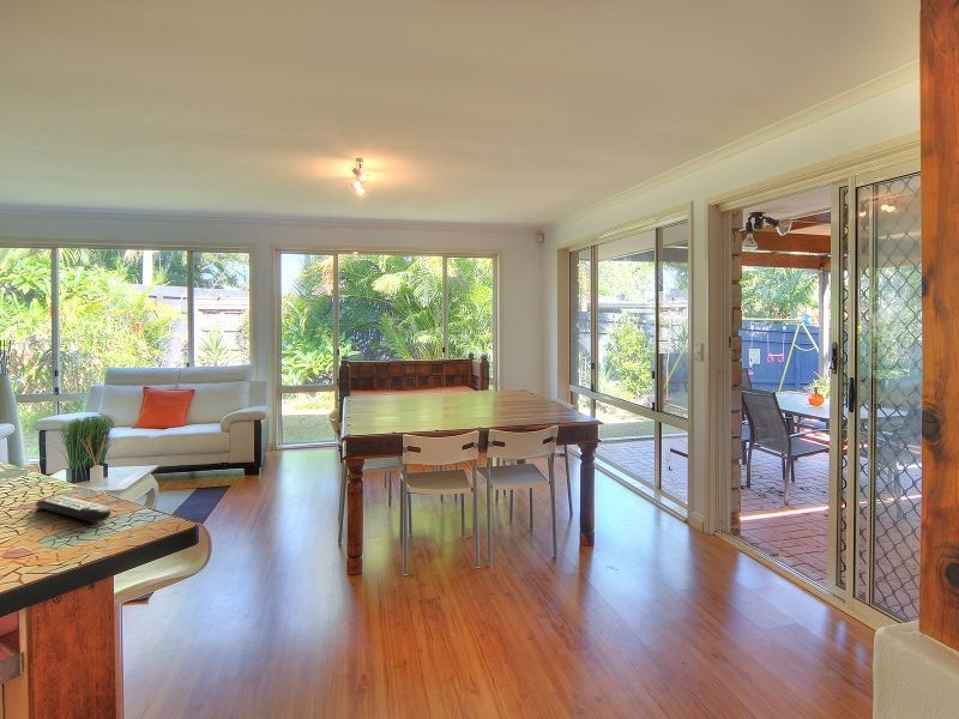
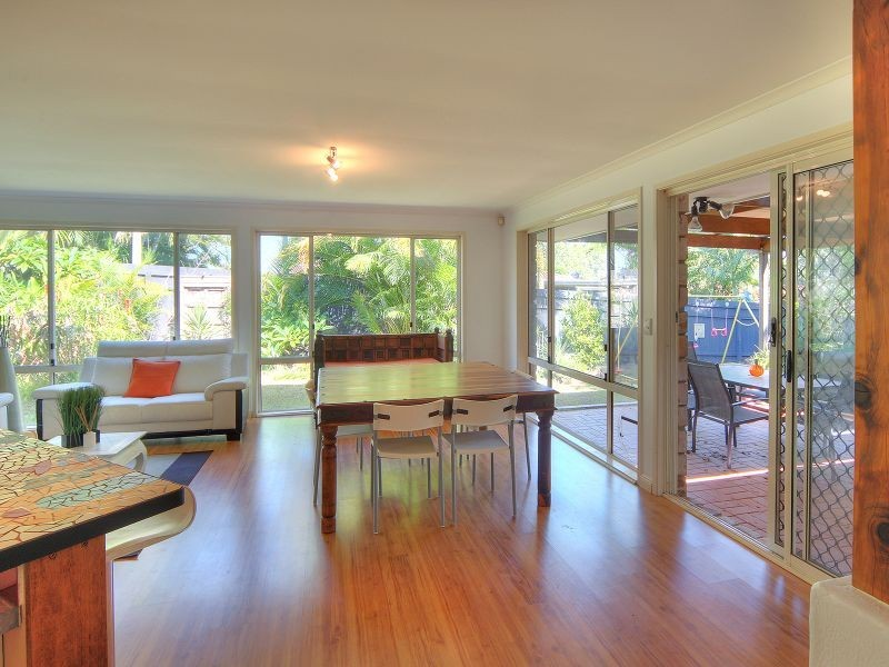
- remote control [35,495,111,524]
